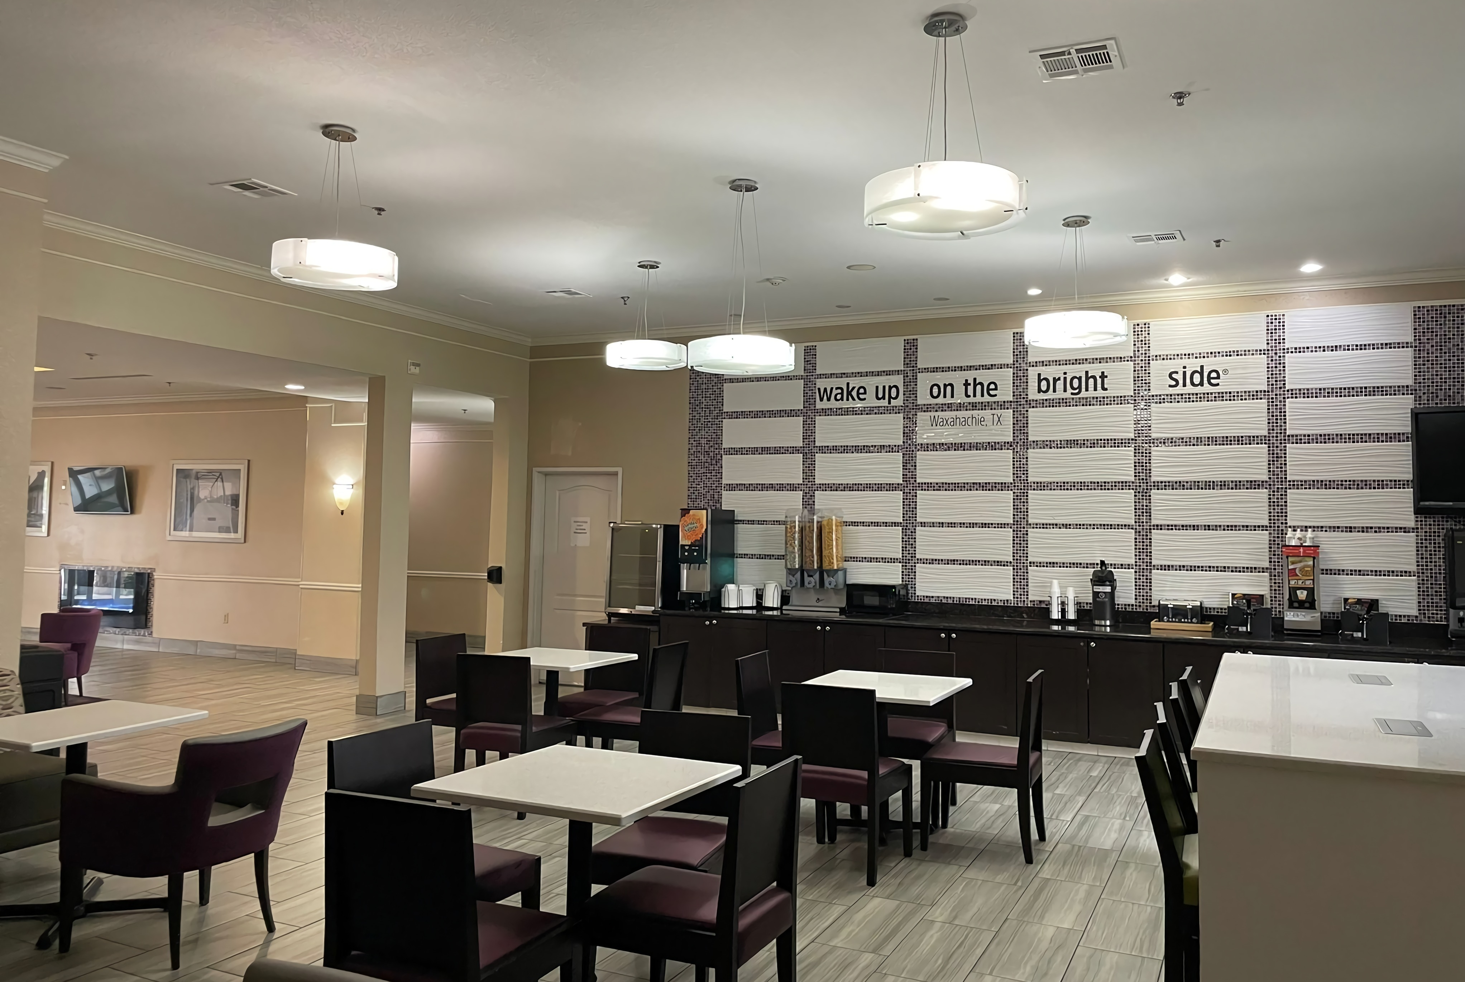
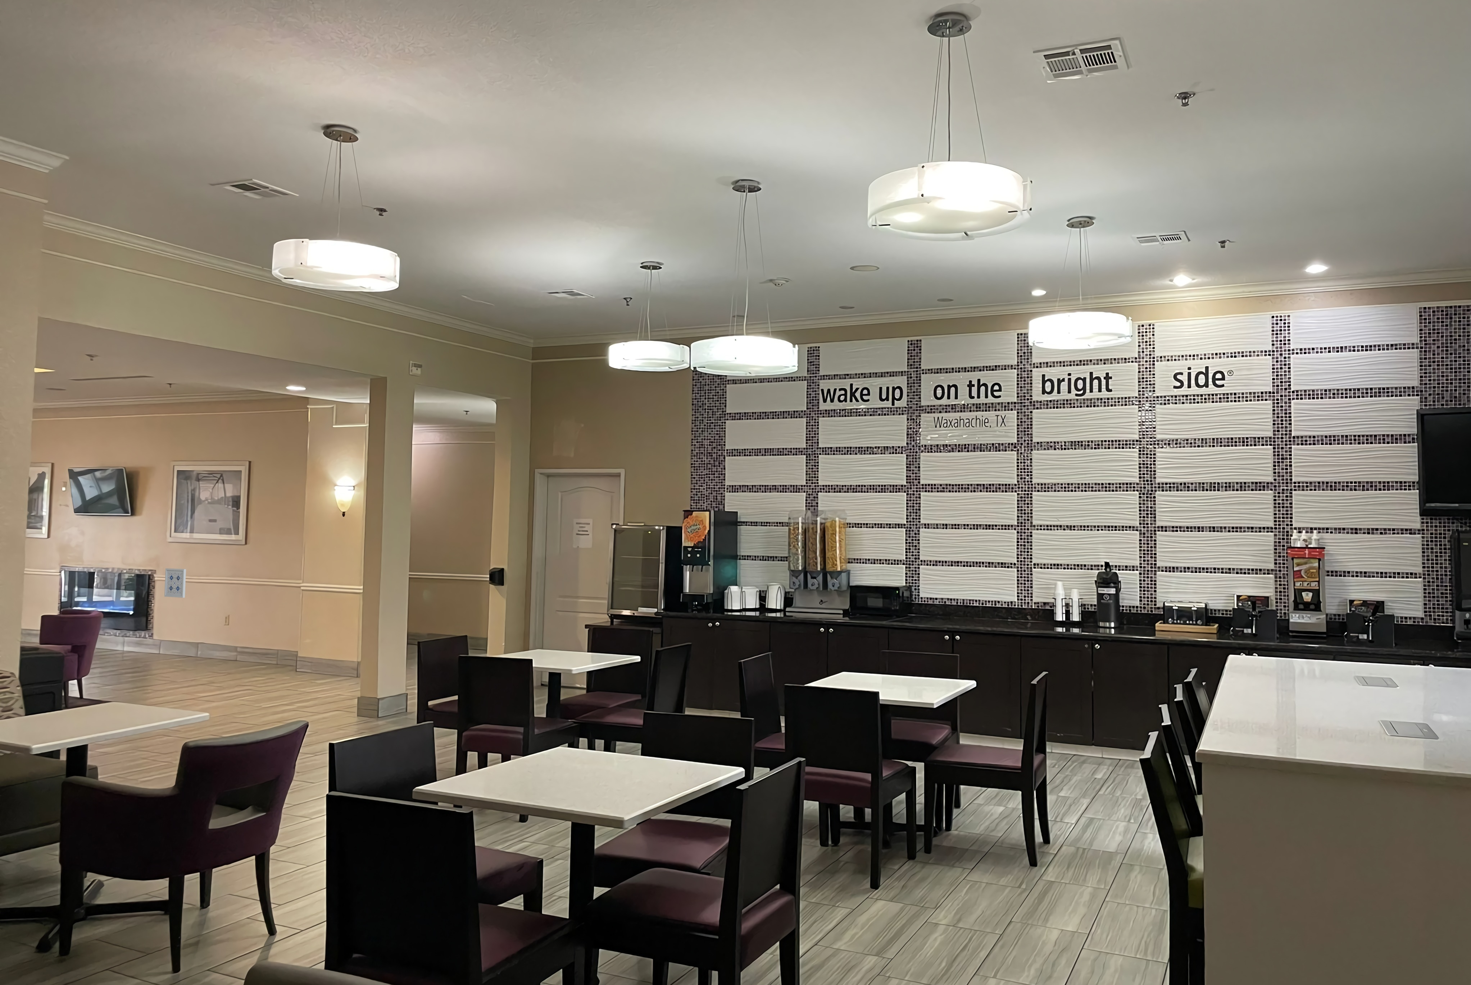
+ wall art [164,568,186,598]
